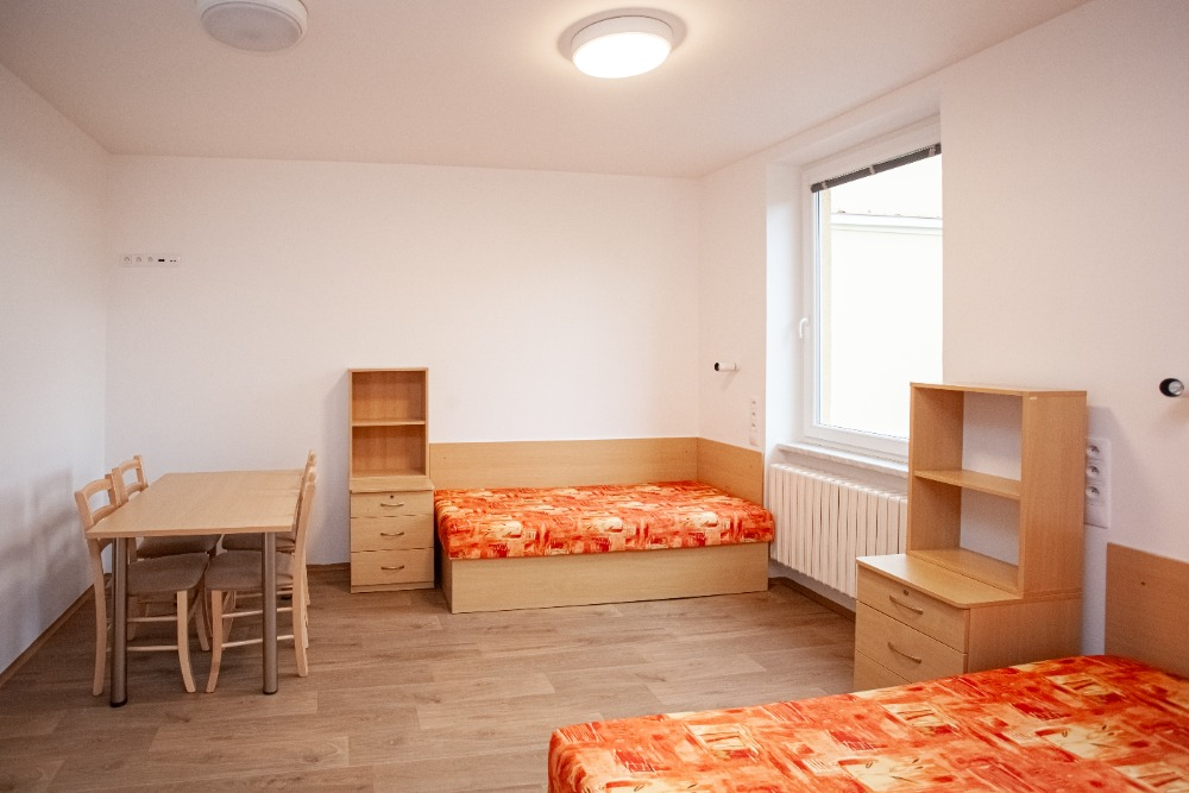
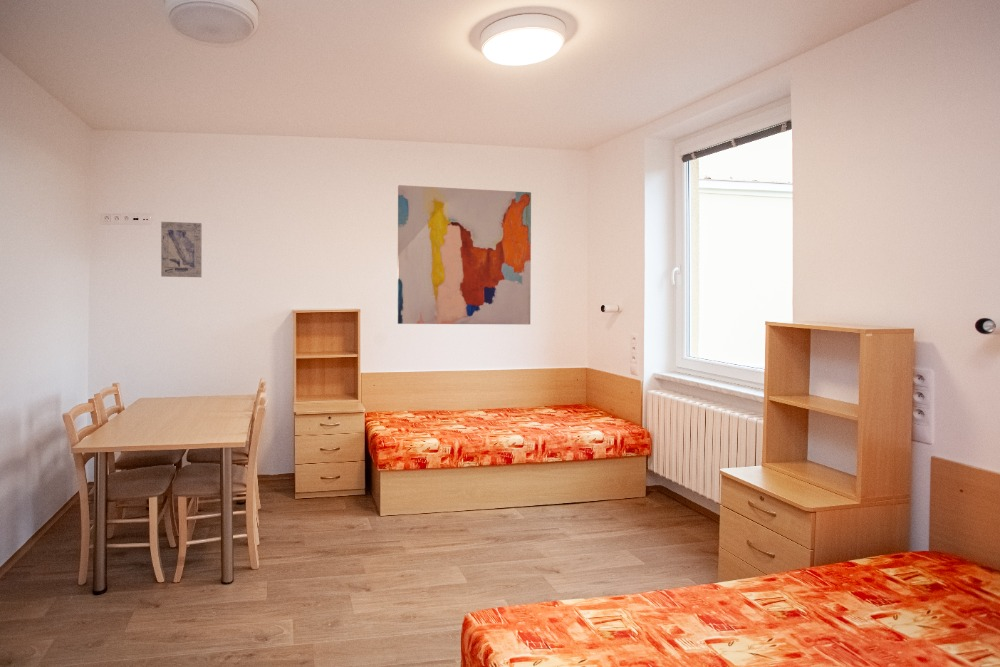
+ wall art [160,221,203,278]
+ wall art [397,184,532,325]
